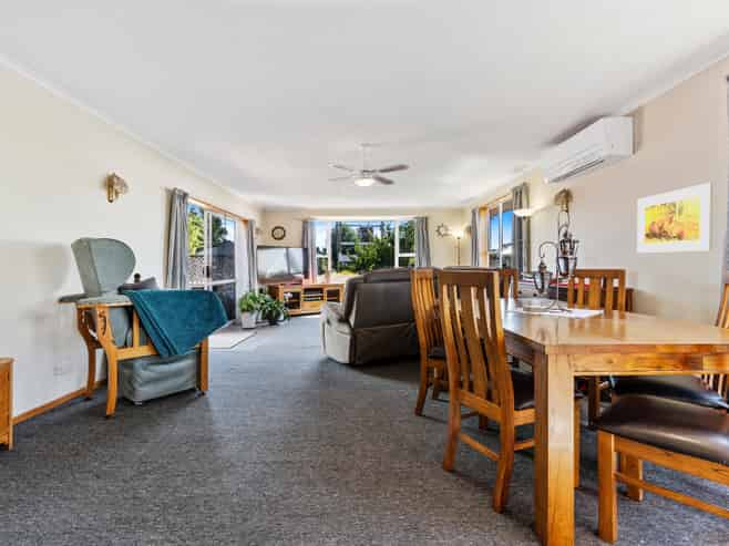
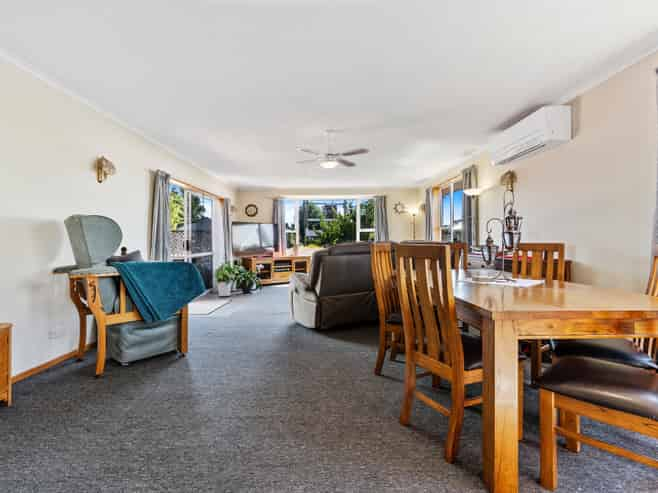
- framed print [636,182,713,254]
